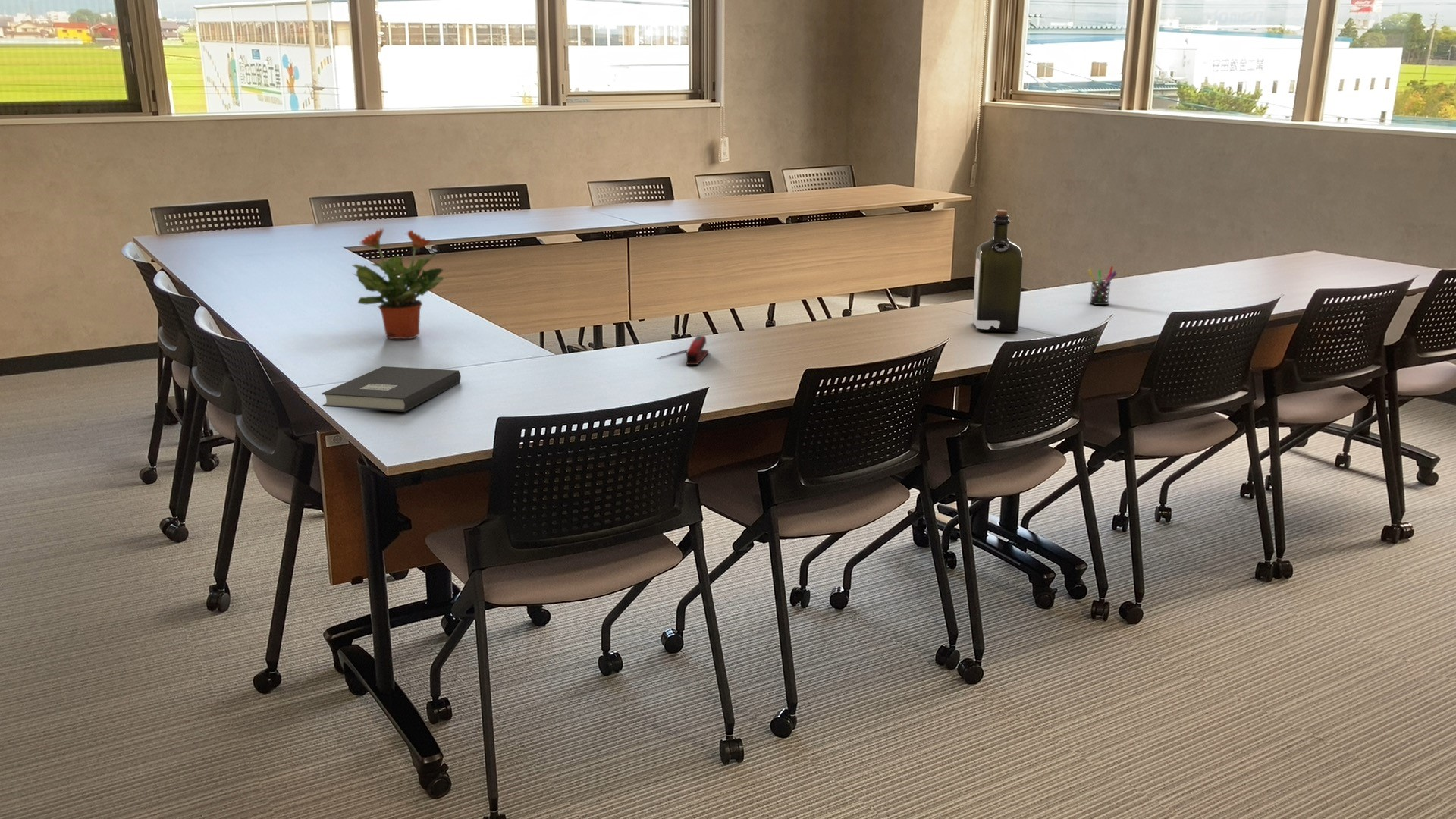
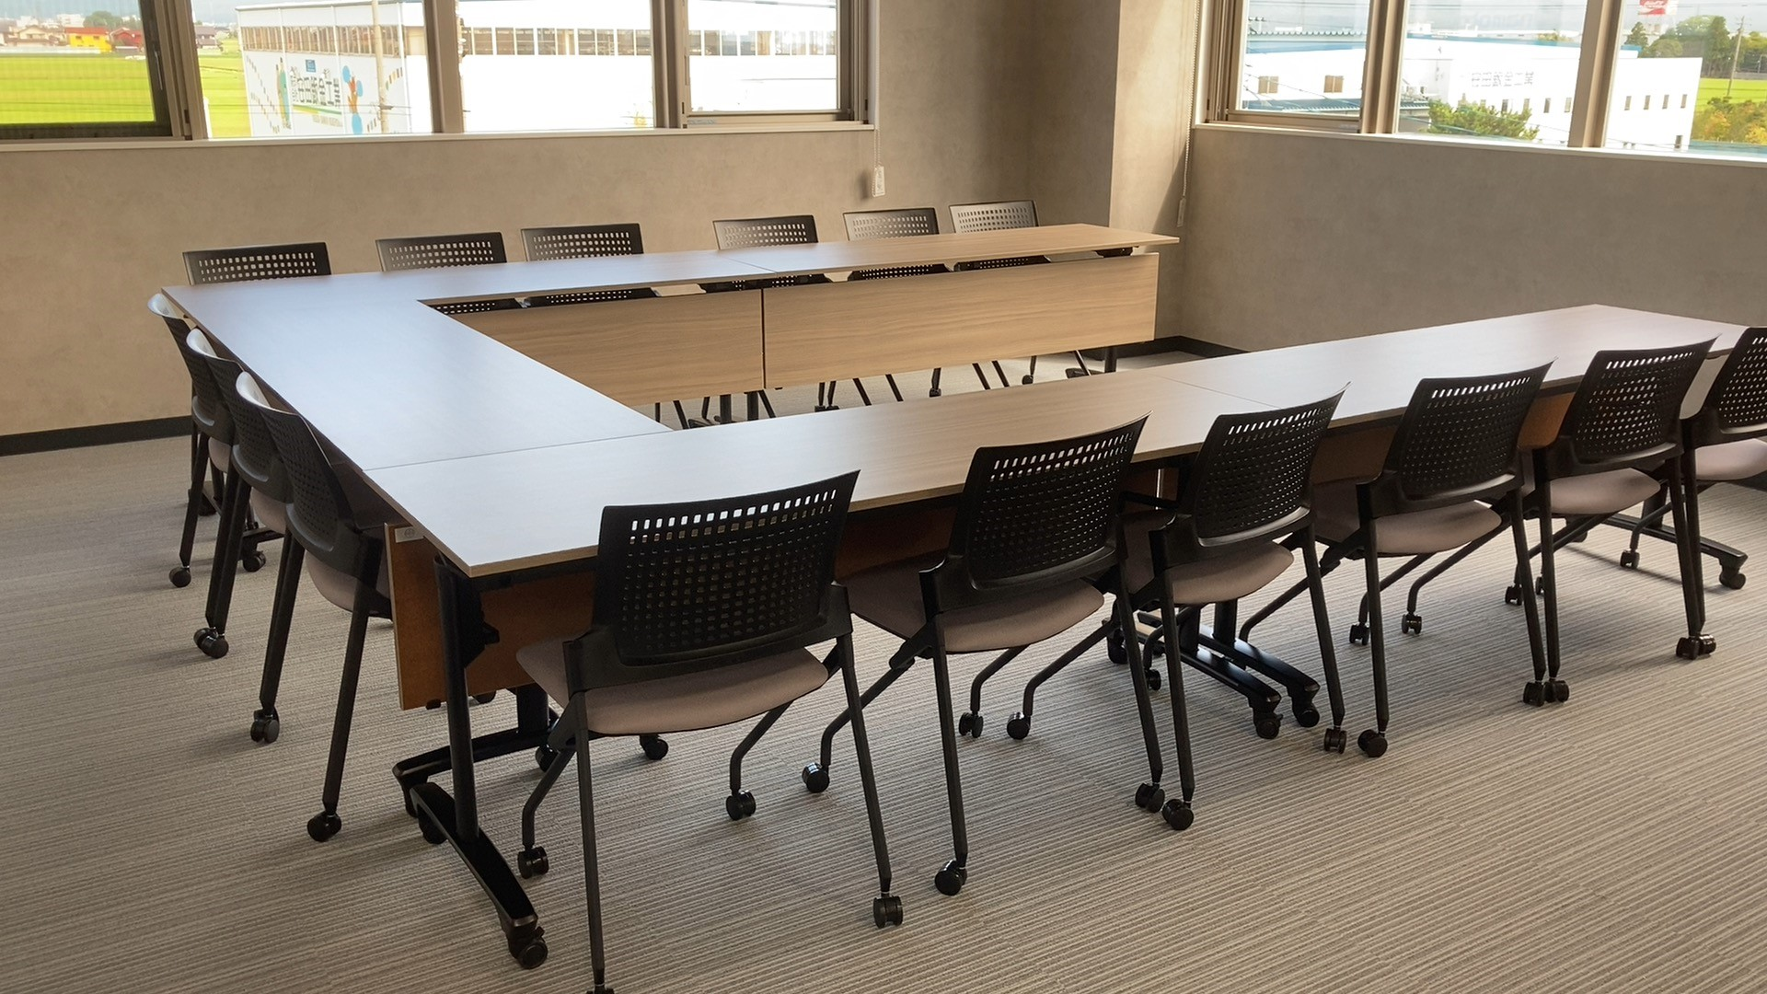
- potted plant [352,227,444,340]
- book [321,366,462,413]
- liquor [971,209,1024,333]
- stapler [685,335,709,366]
- pen holder [1087,265,1117,306]
